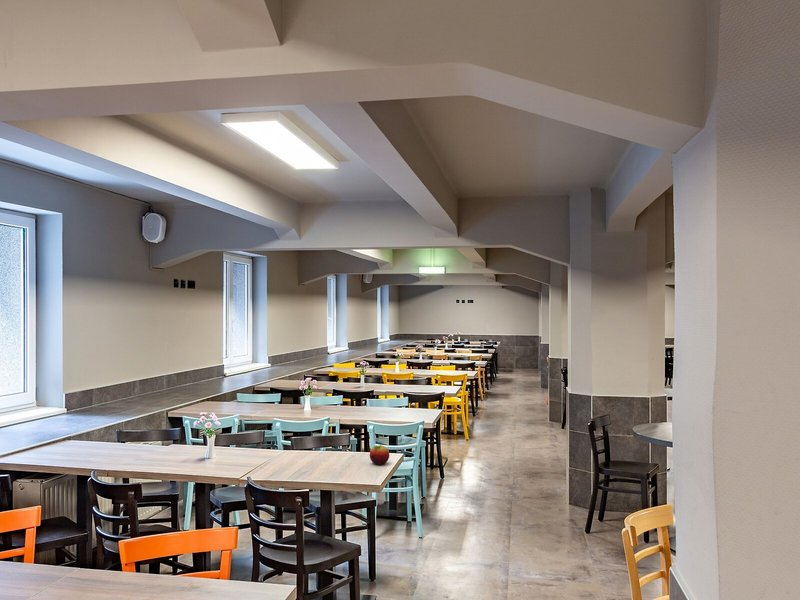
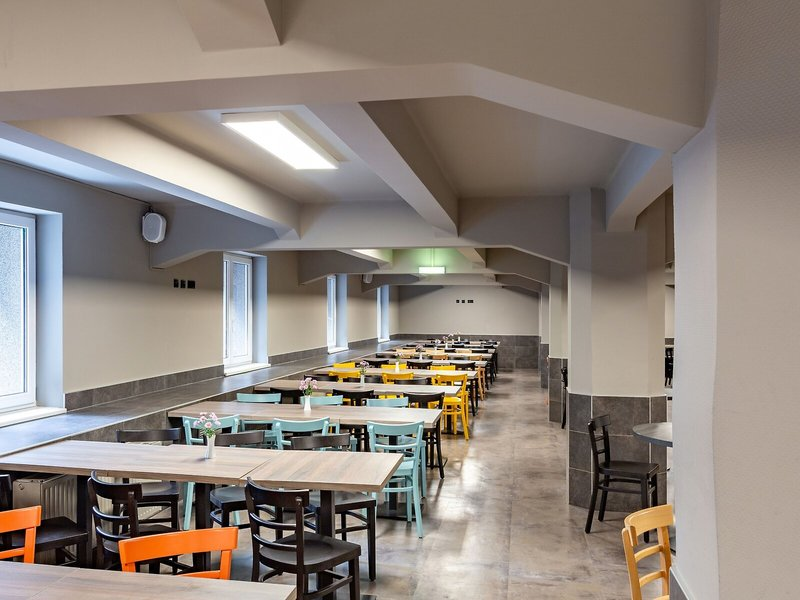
- fruit [369,444,390,465]
